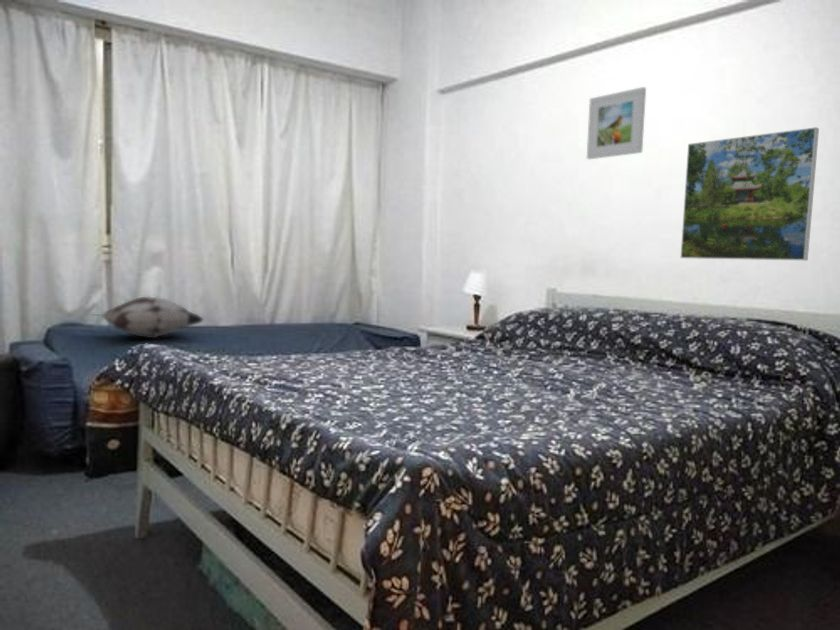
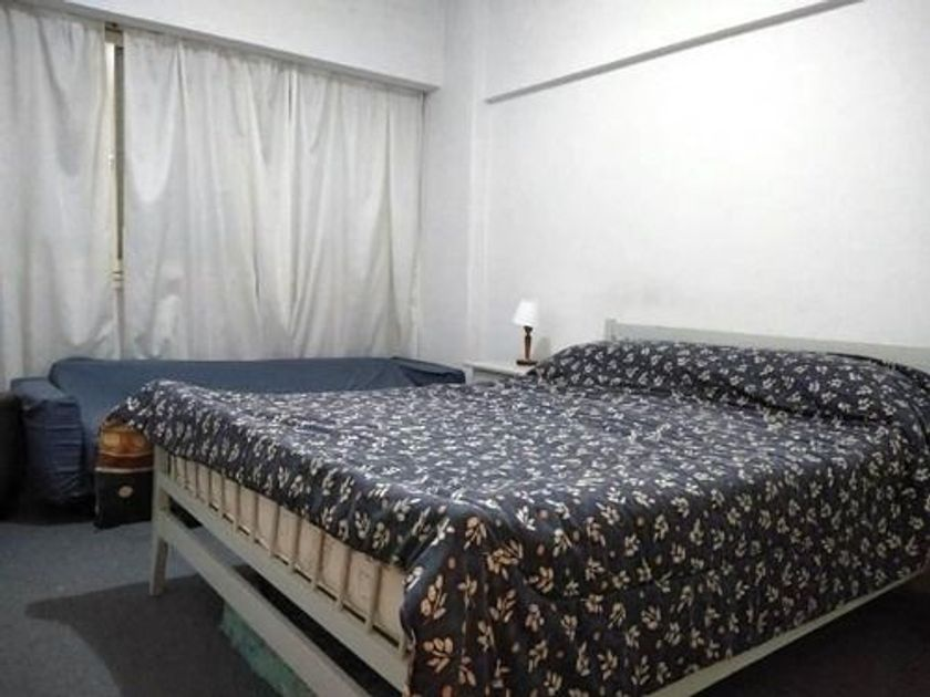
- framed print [586,86,647,160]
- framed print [680,126,820,262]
- decorative pillow [92,296,205,339]
